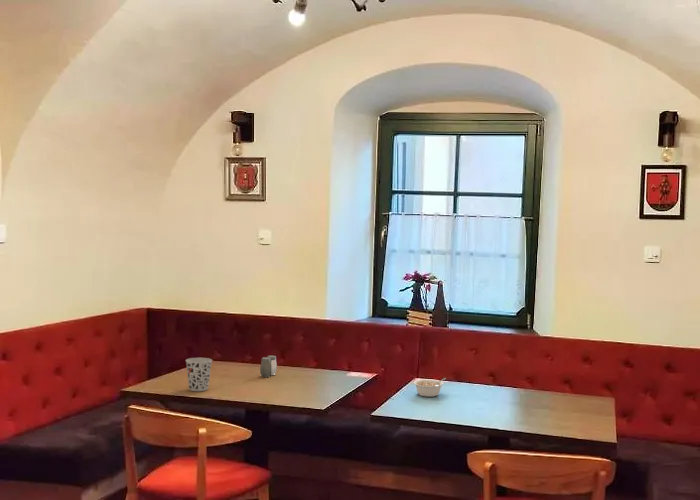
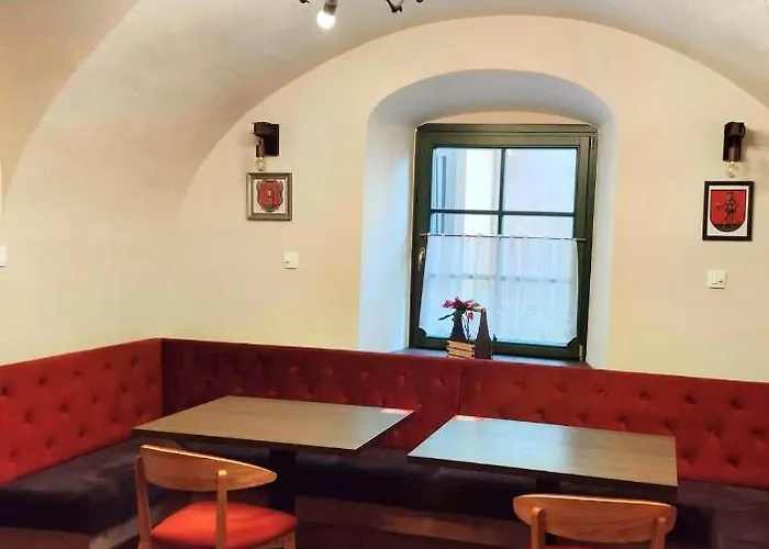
- cup [185,357,213,392]
- legume [412,377,447,398]
- salt and pepper shaker [259,354,278,378]
